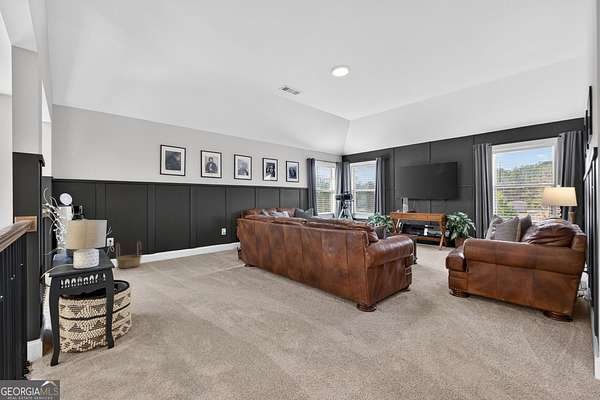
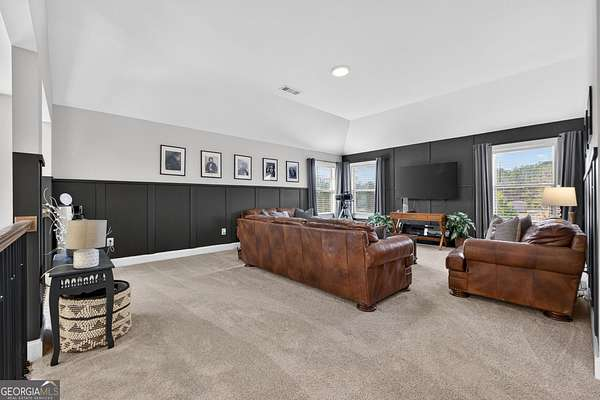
- basket [115,240,143,269]
